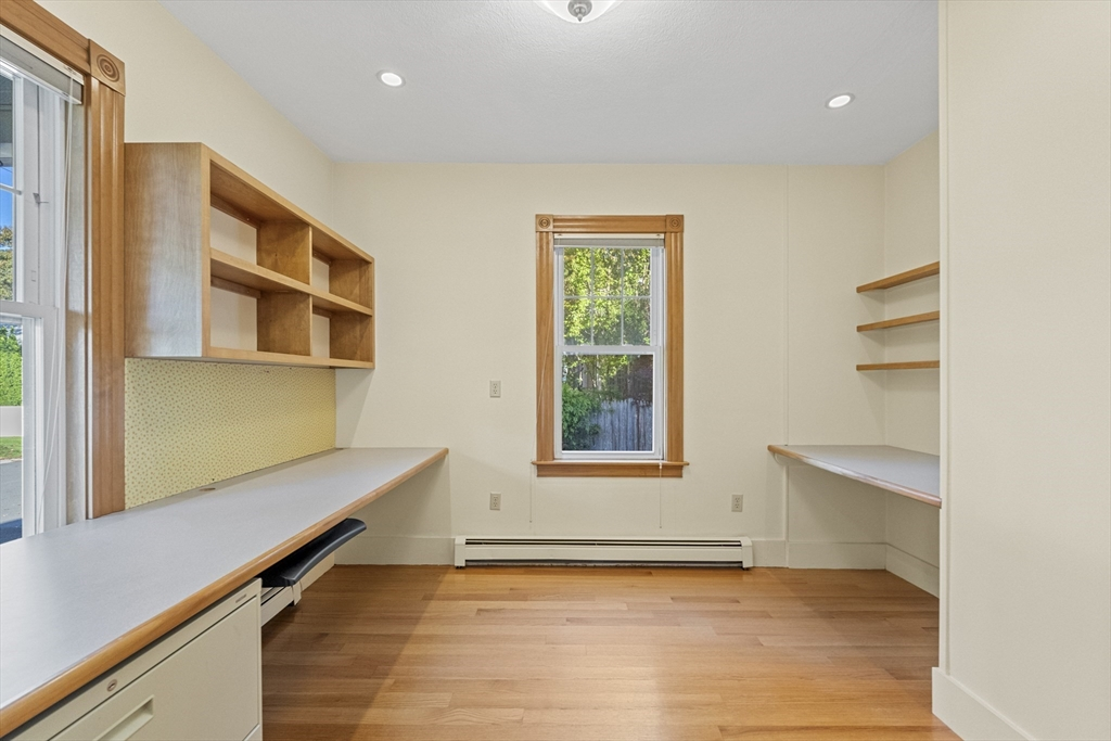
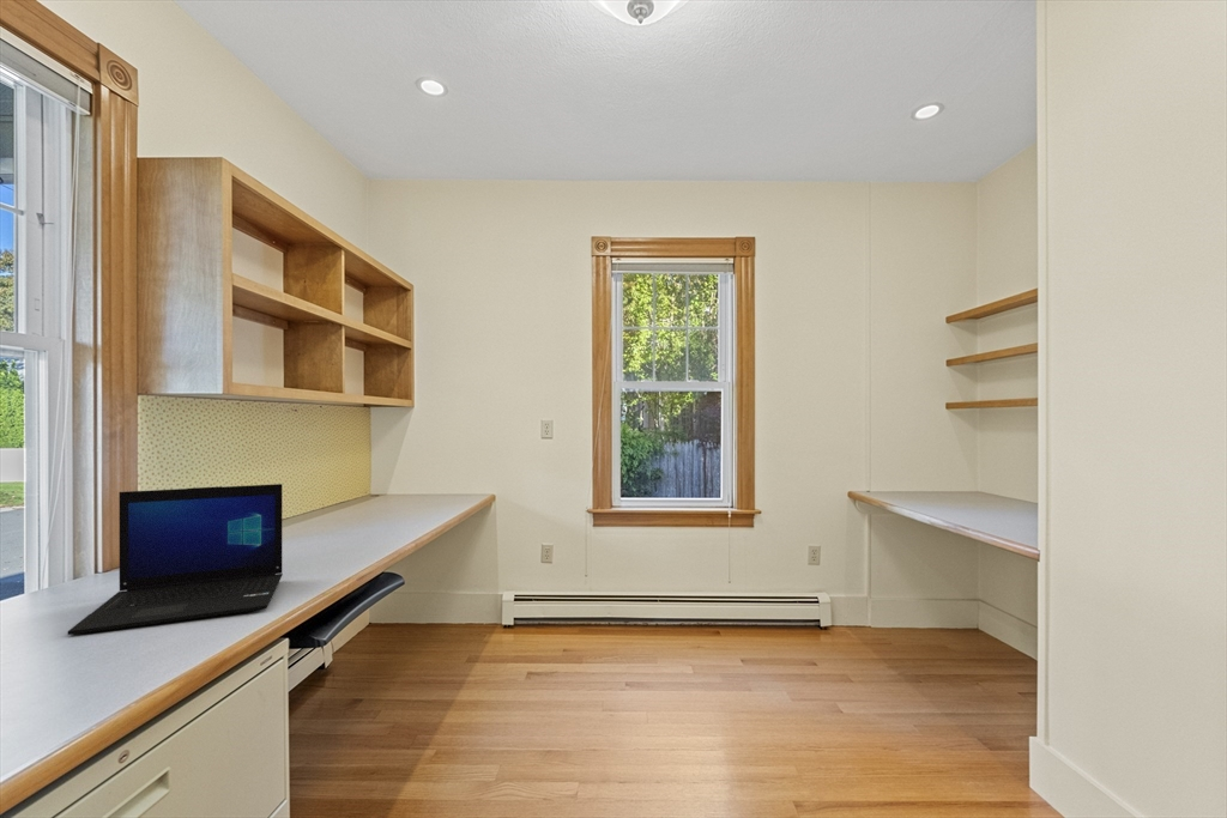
+ laptop [66,483,284,636]
